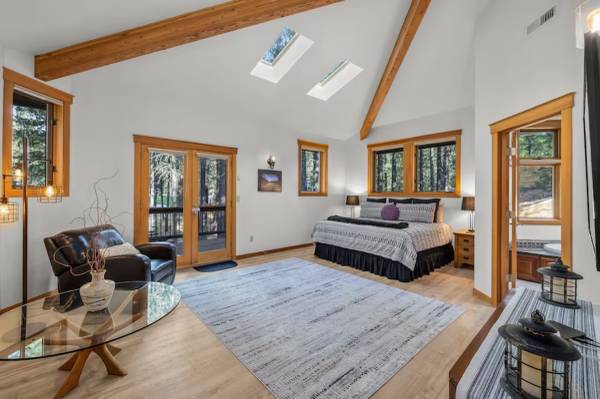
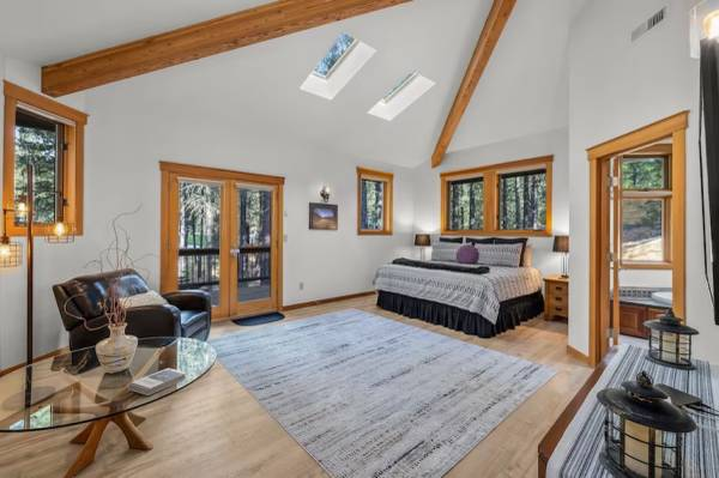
+ hardback book [127,367,188,397]
